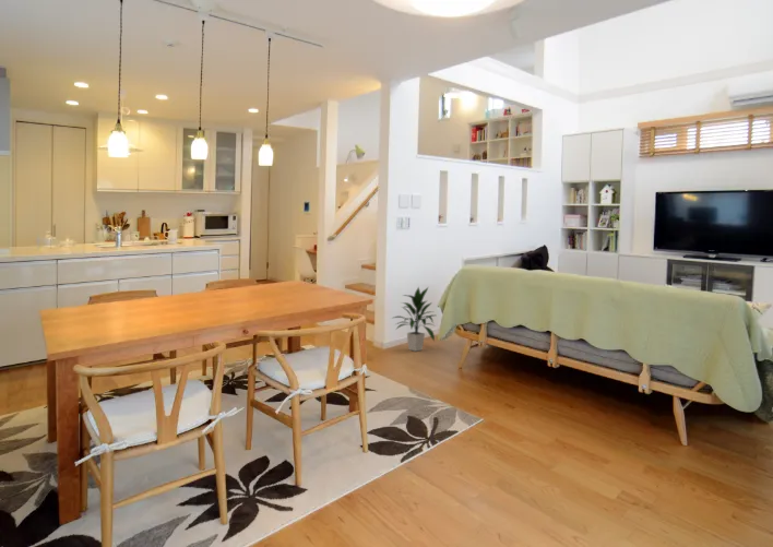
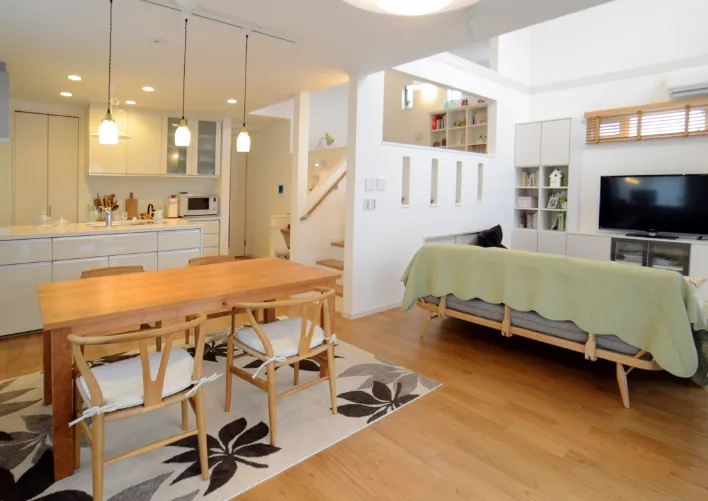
- indoor plant [390,285,436,353]
